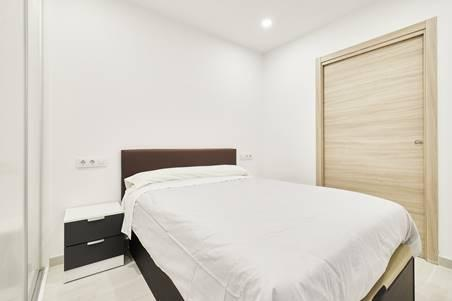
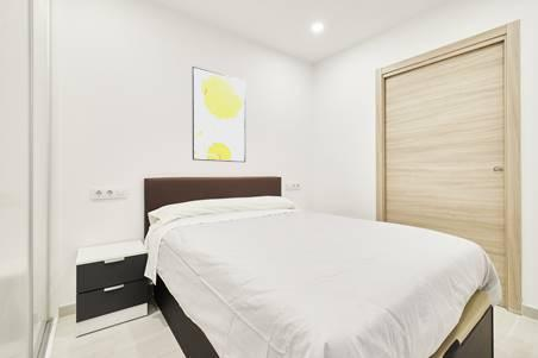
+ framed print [192,65,246,163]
